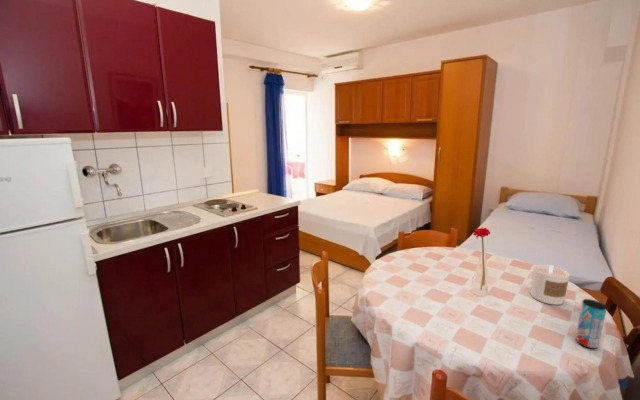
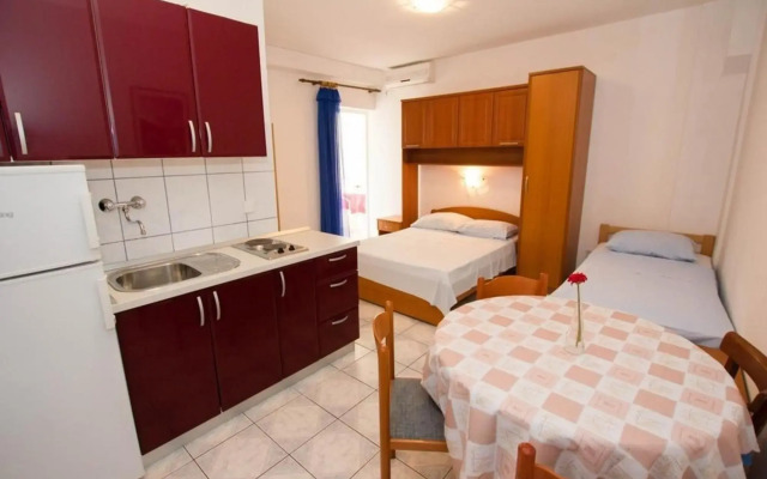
- candle [529,264,570,306]
- beverage can [575,298,608,350]
